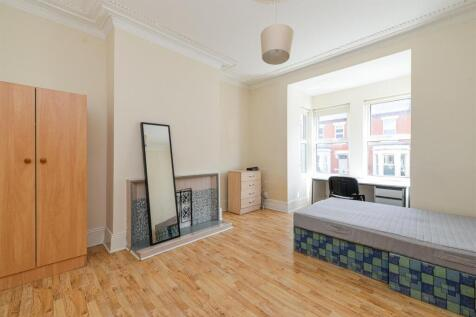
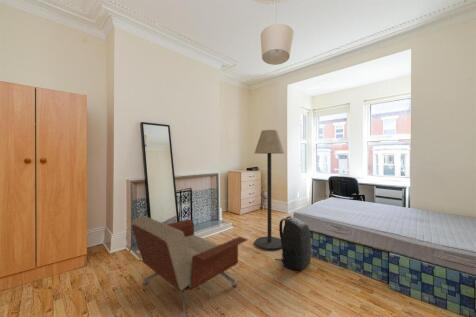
+ armchair [130,215,249,317]
+ floor lamp [254,129,285,251]
+ backpack [276,215,312,271]
